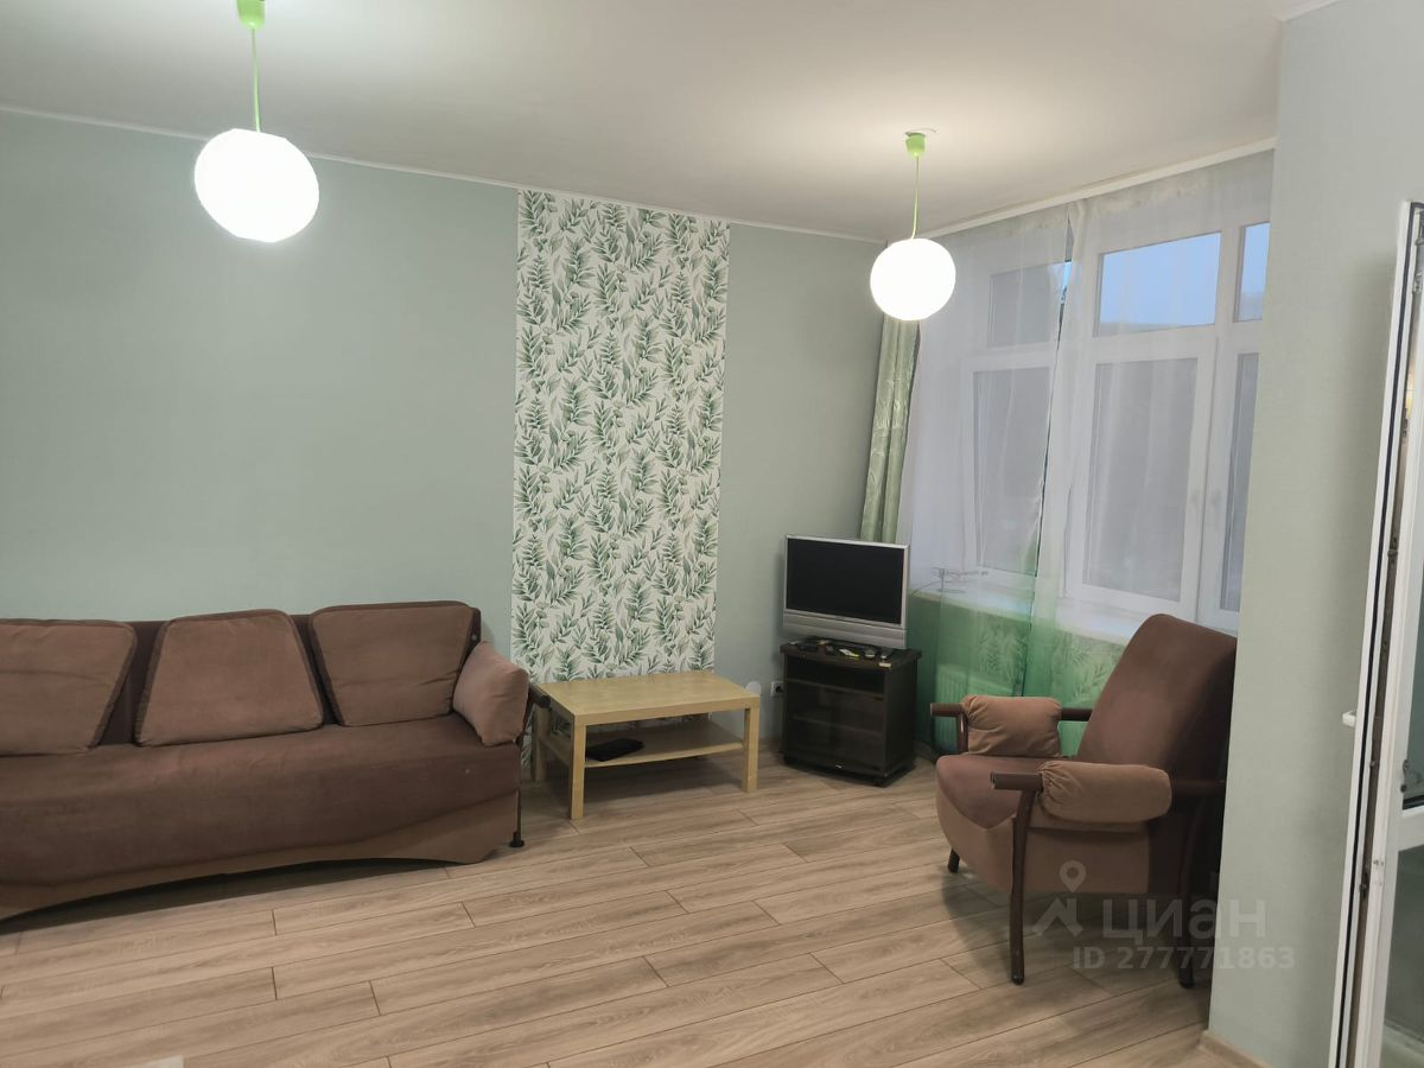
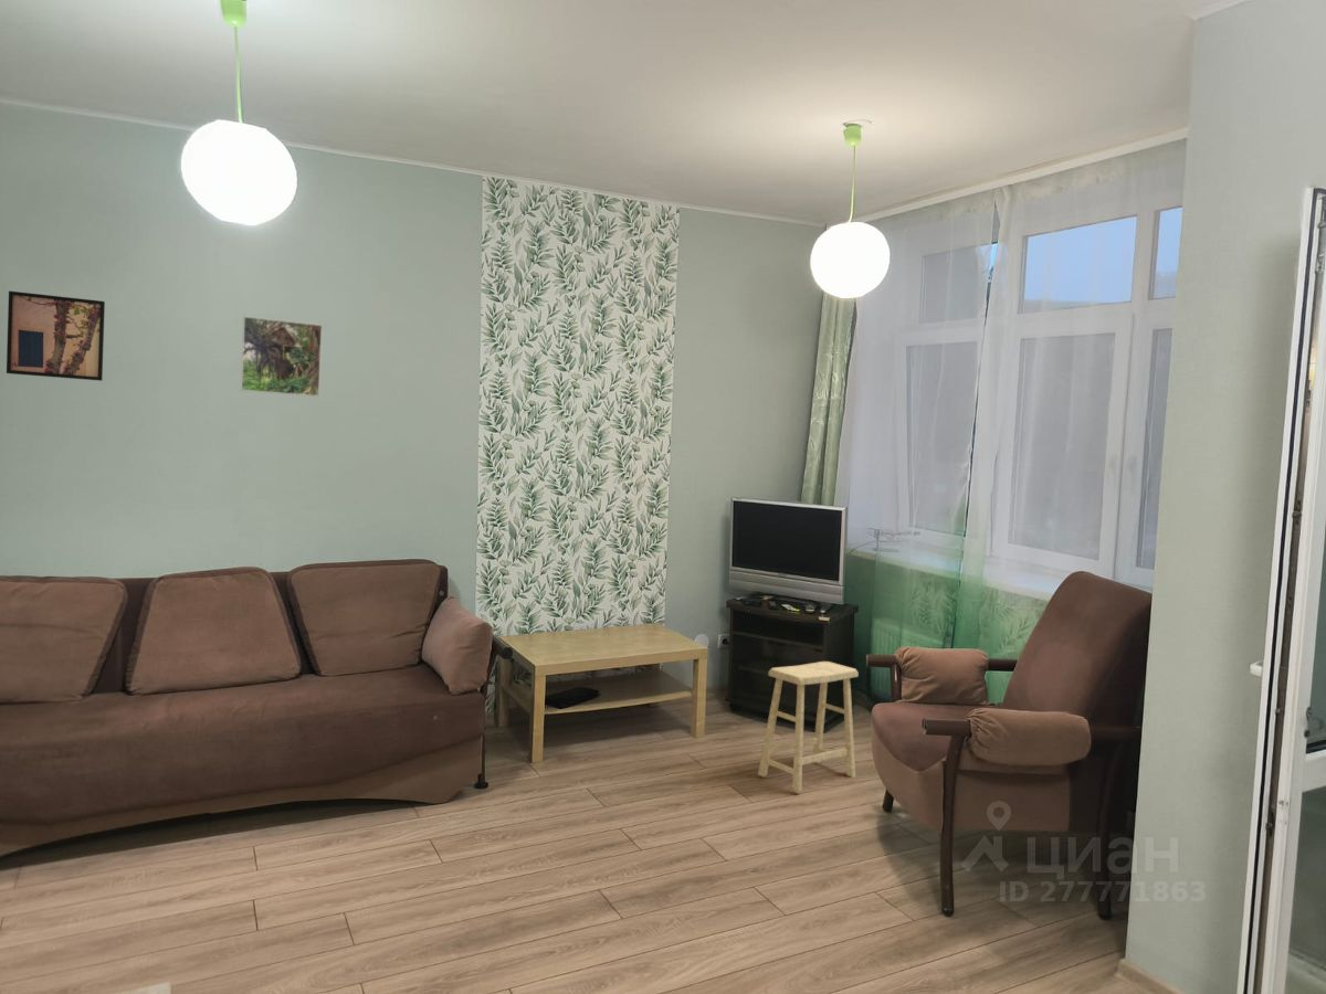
+ wall art [6,289,106,382]
+ footstool [757,660,860,793]
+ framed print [240,315,324,398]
